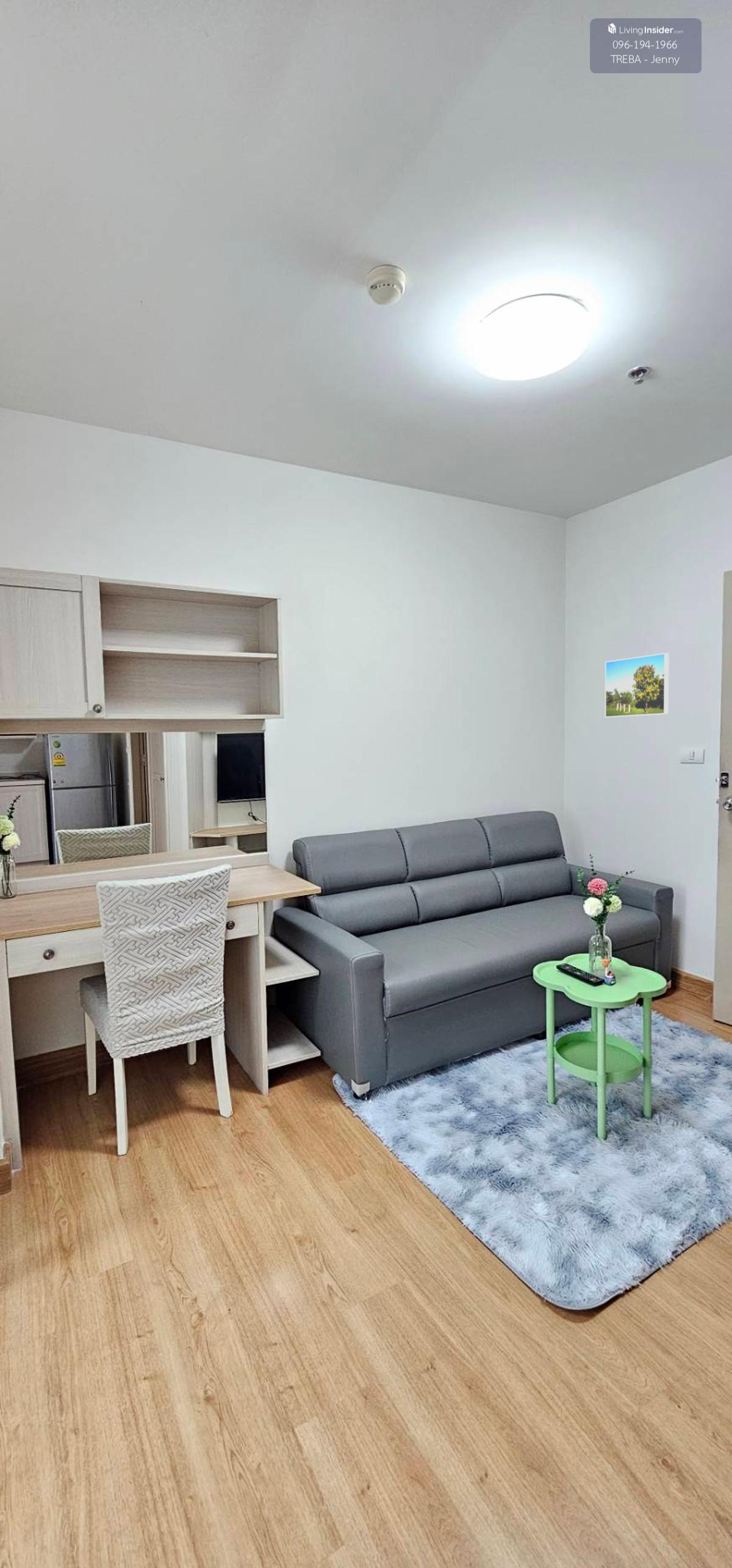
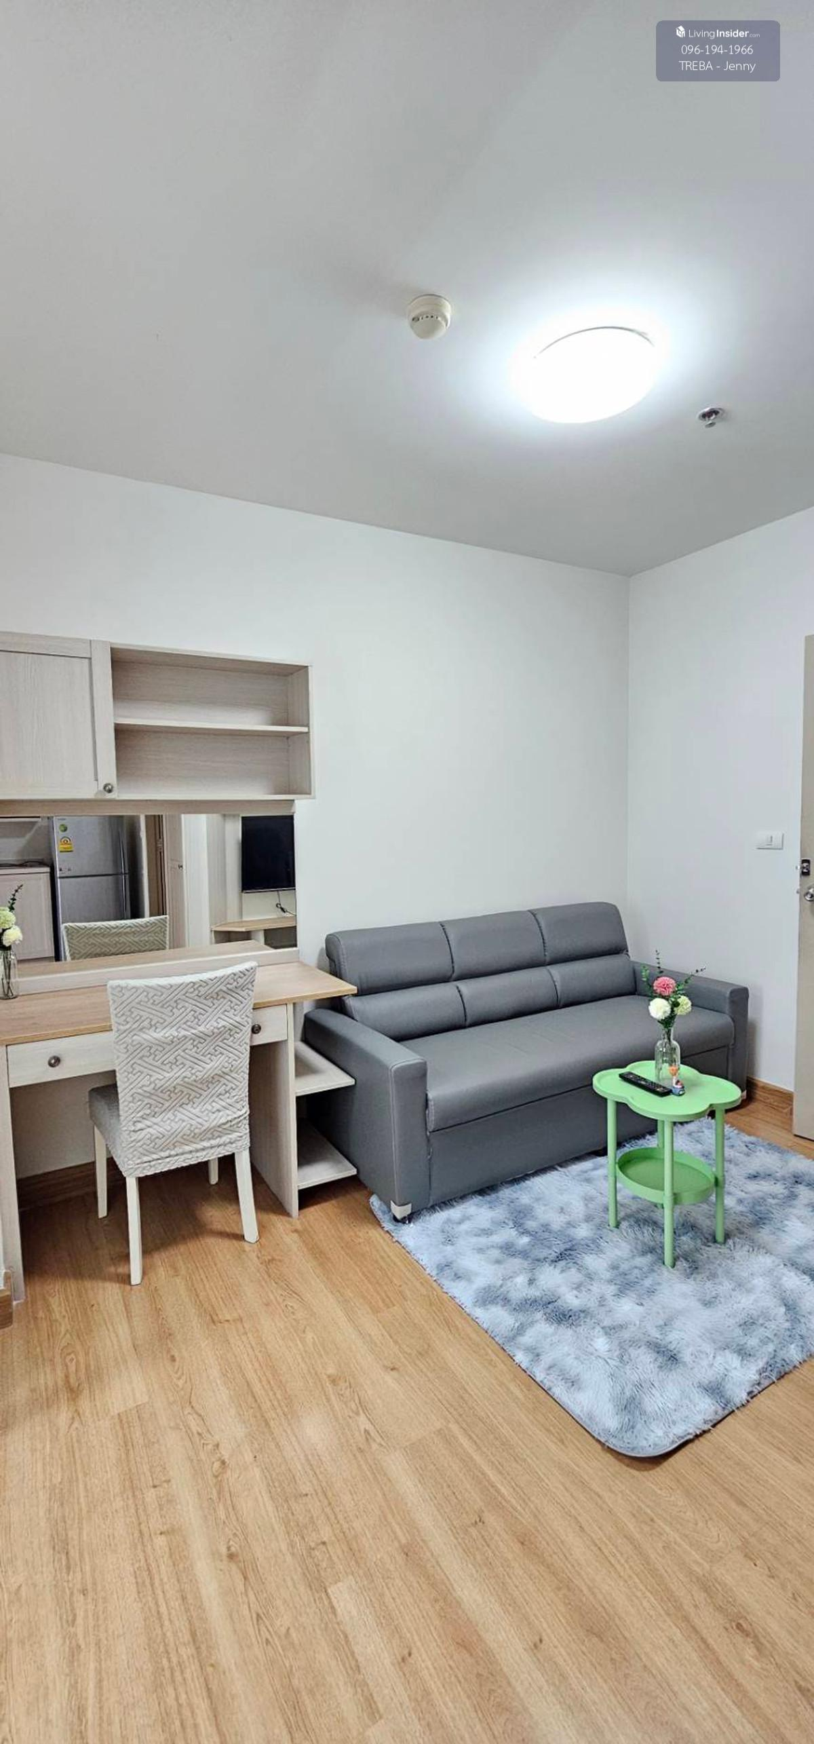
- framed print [605,652,670,718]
